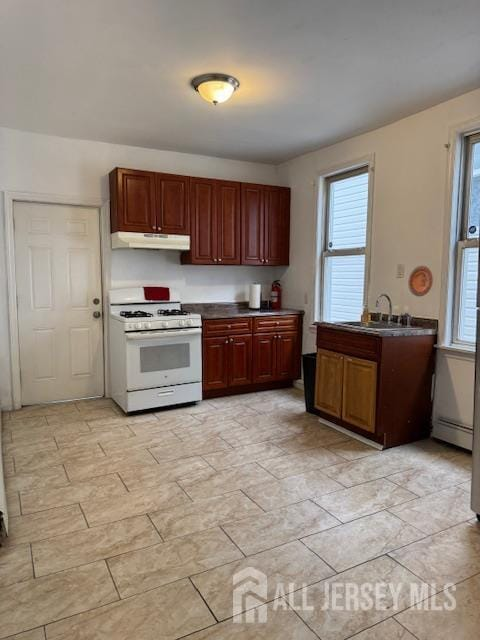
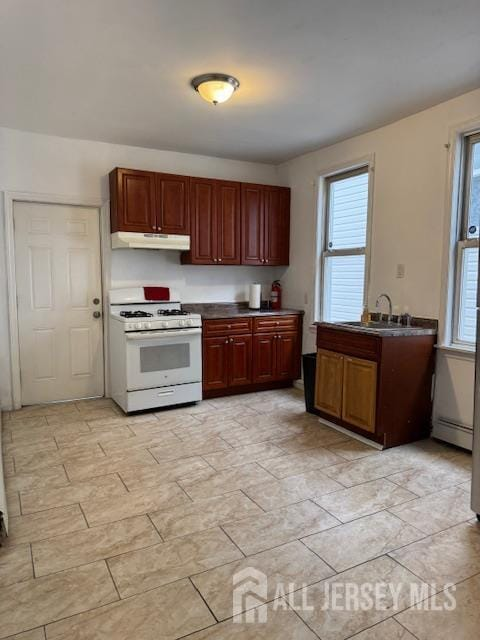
- decorative plate [407,265,434,297]
